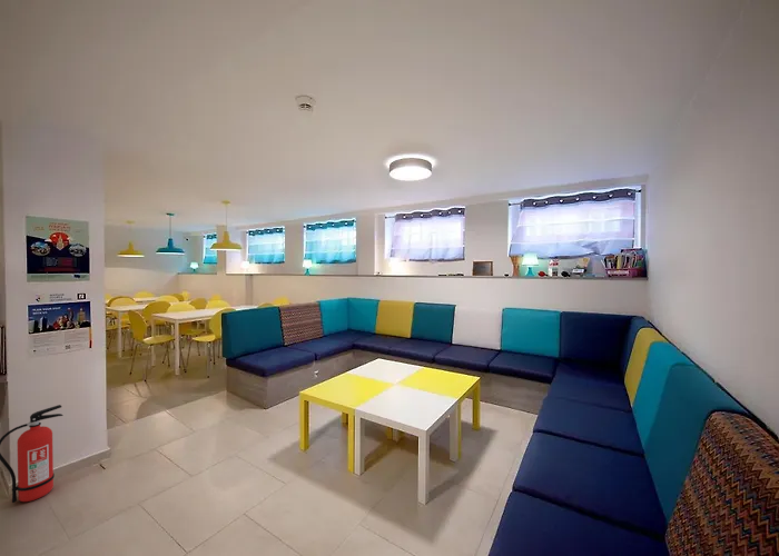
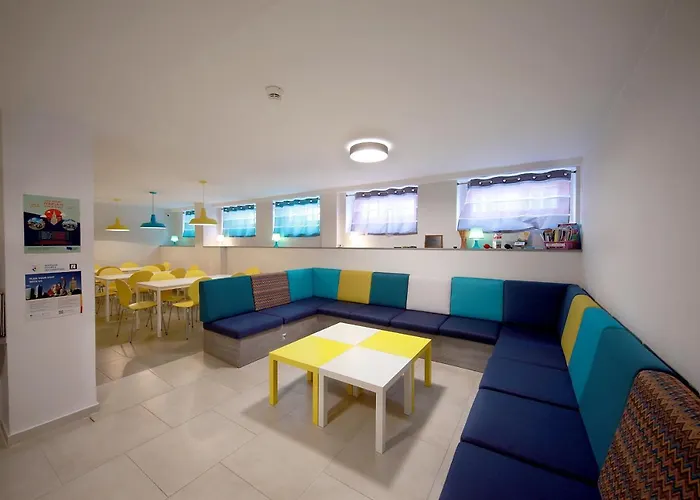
- fire extinguisher [0,404,65,504]
